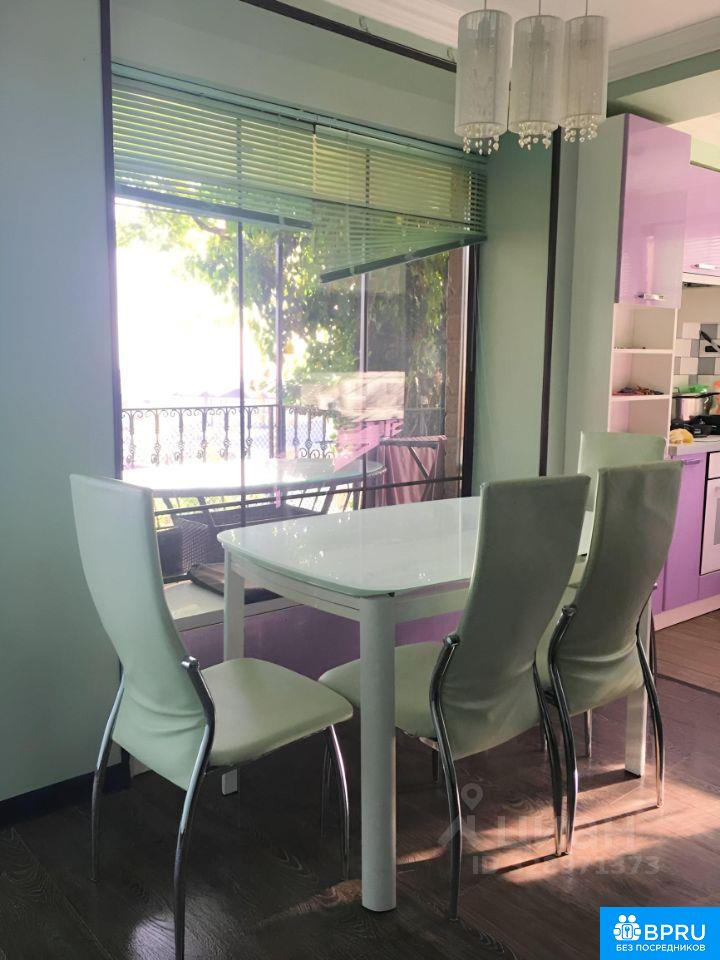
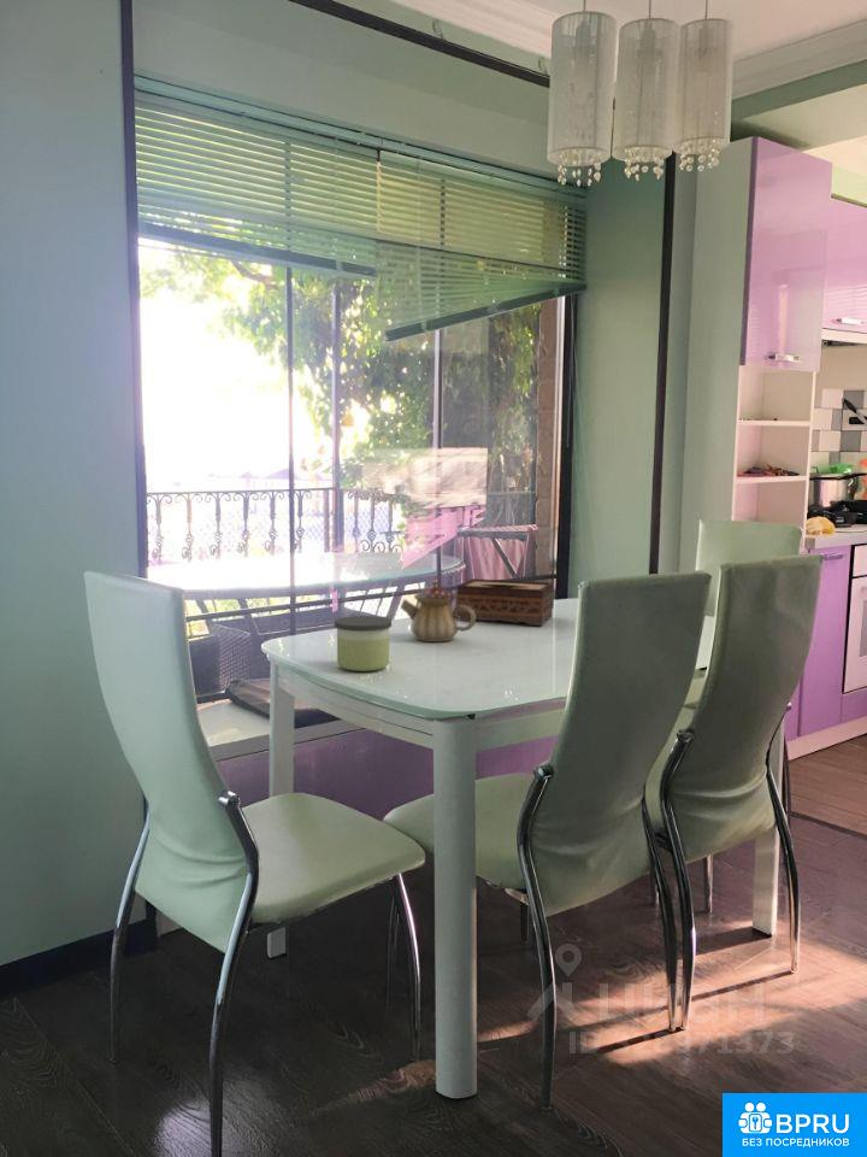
+ tissue box [455,577,555,627]
+ teapot [400,580,477,642]
+ candle [334,615,393,673]
